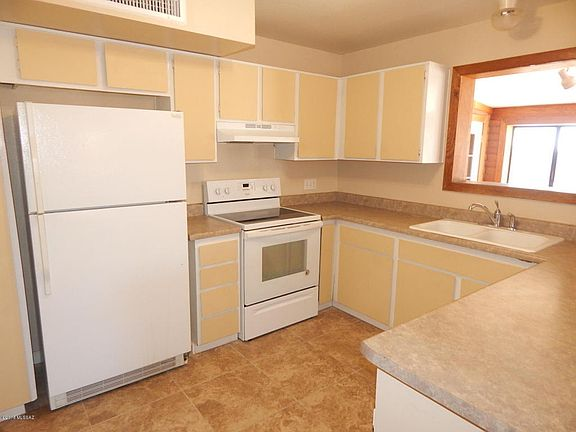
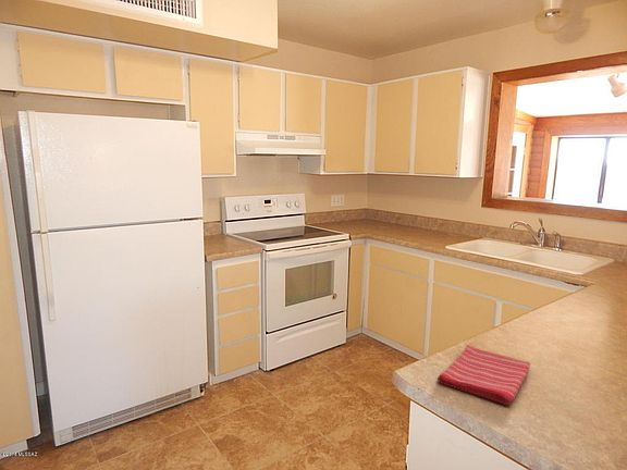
+ dish towel [437,344,531,406]
